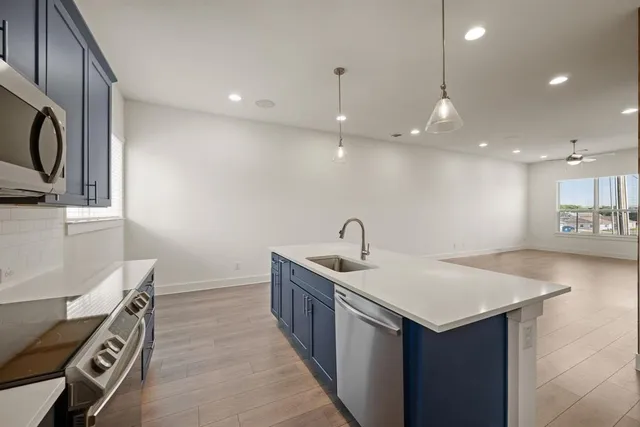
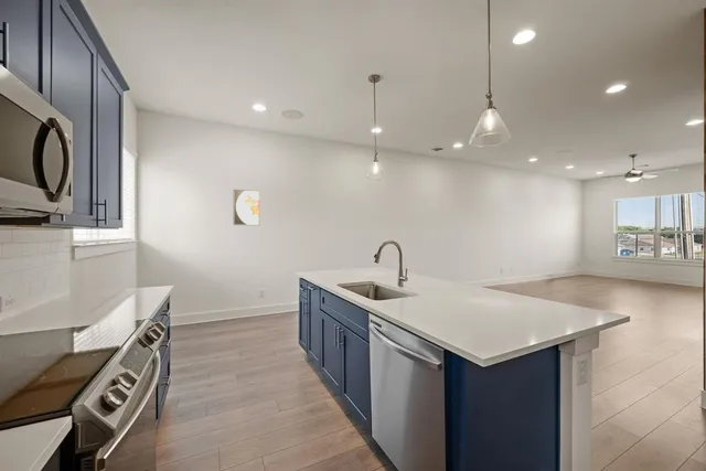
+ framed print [233,189,260,226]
